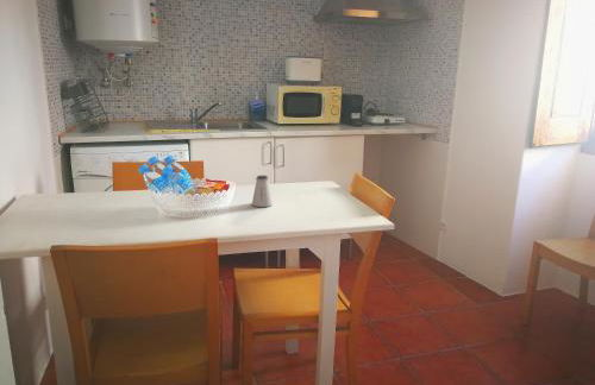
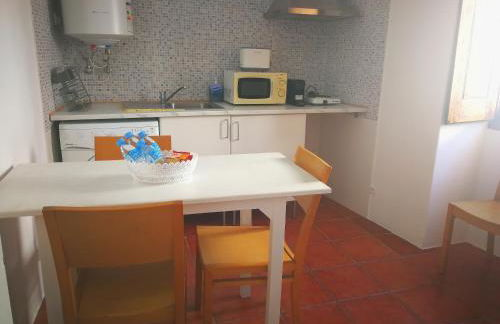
- saltshaker [251,175,274,208]
